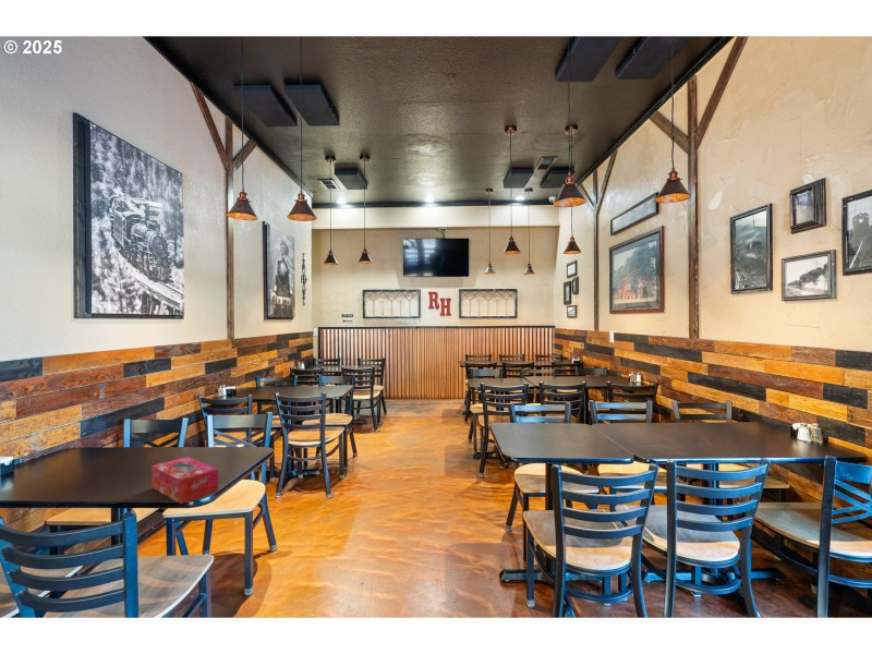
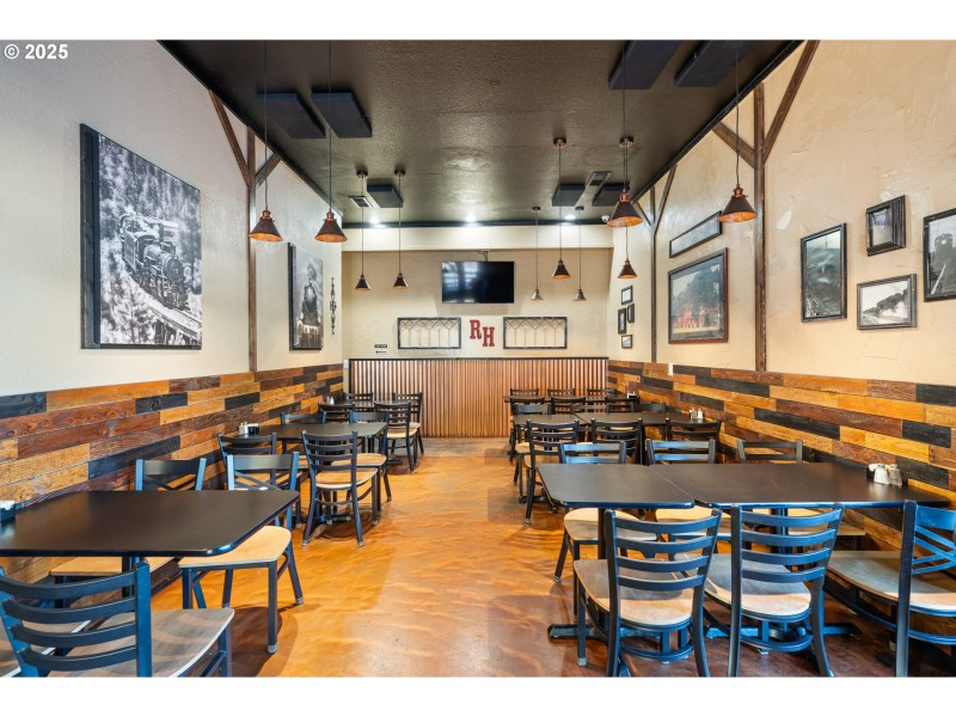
- tissue box [150,456,219,505]
